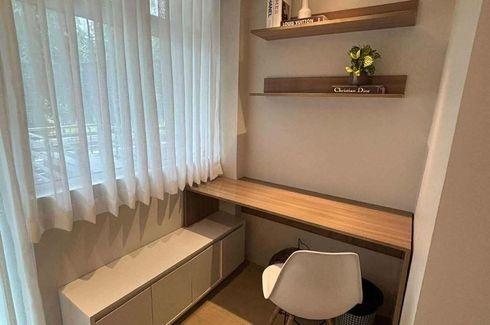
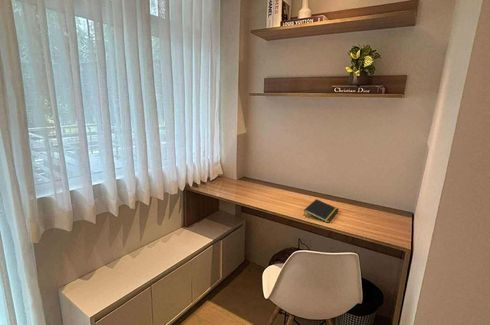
+ notepad [303,198,340,224]
